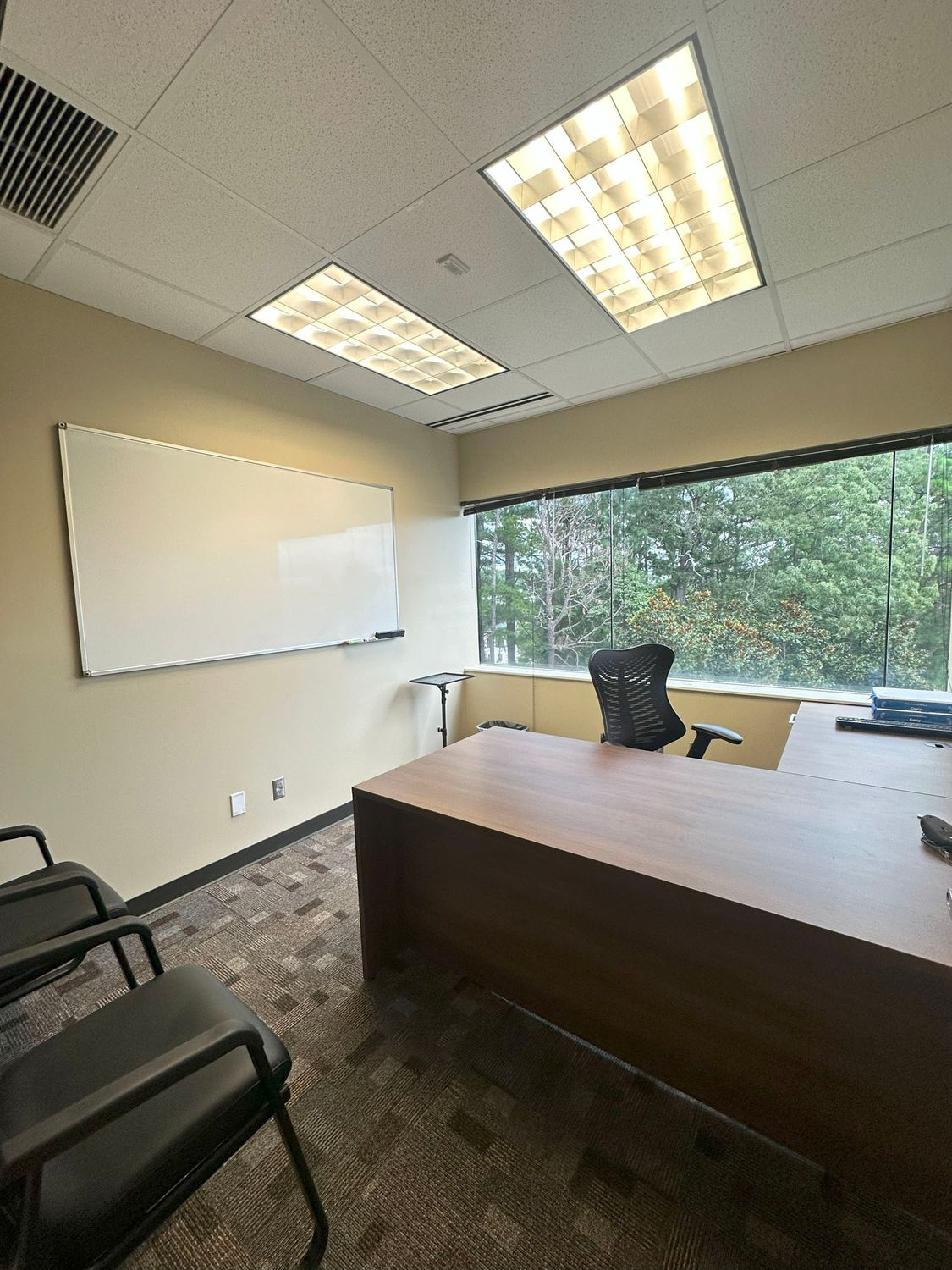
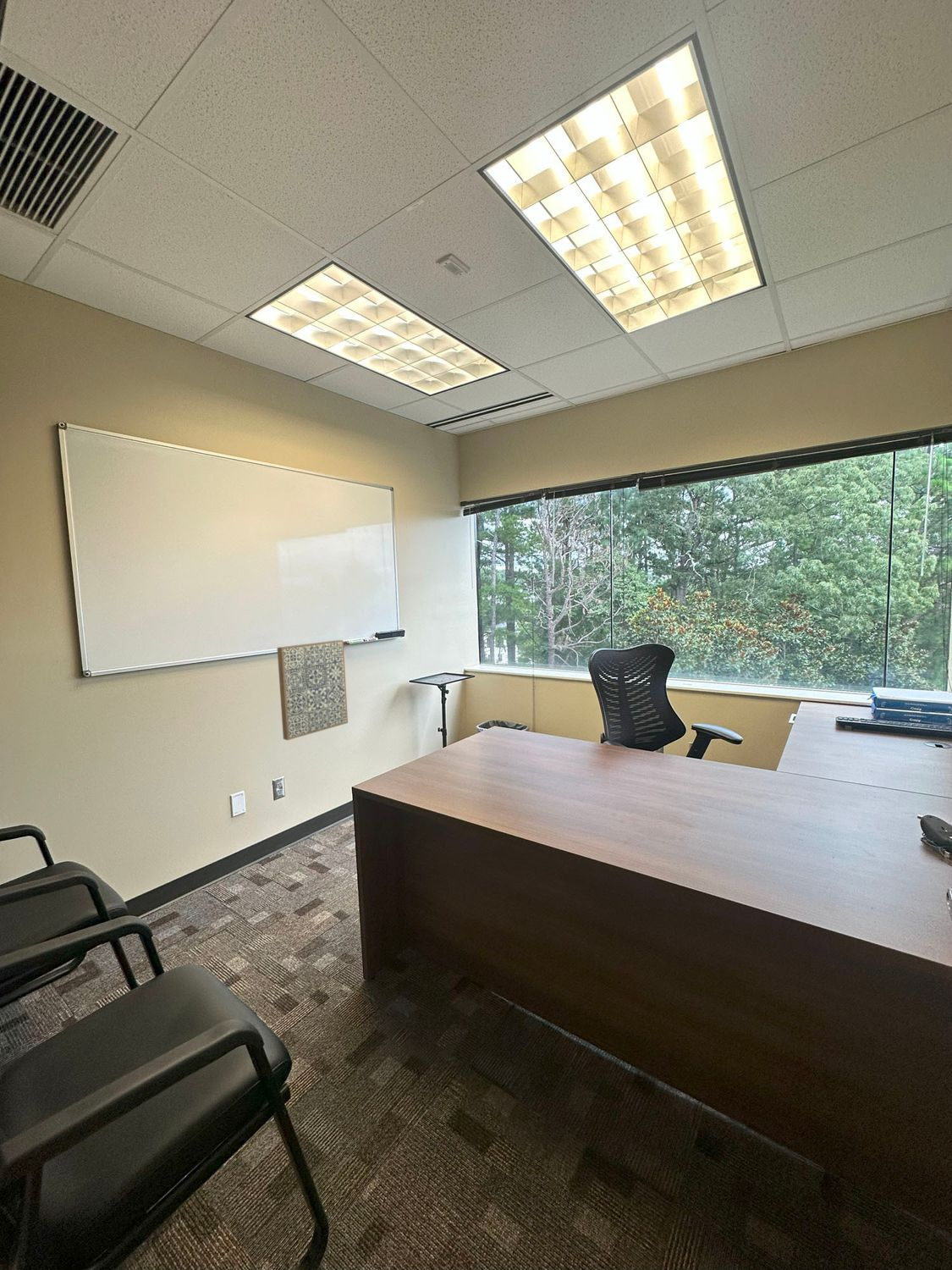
+ wall art [277,639,349,741]
